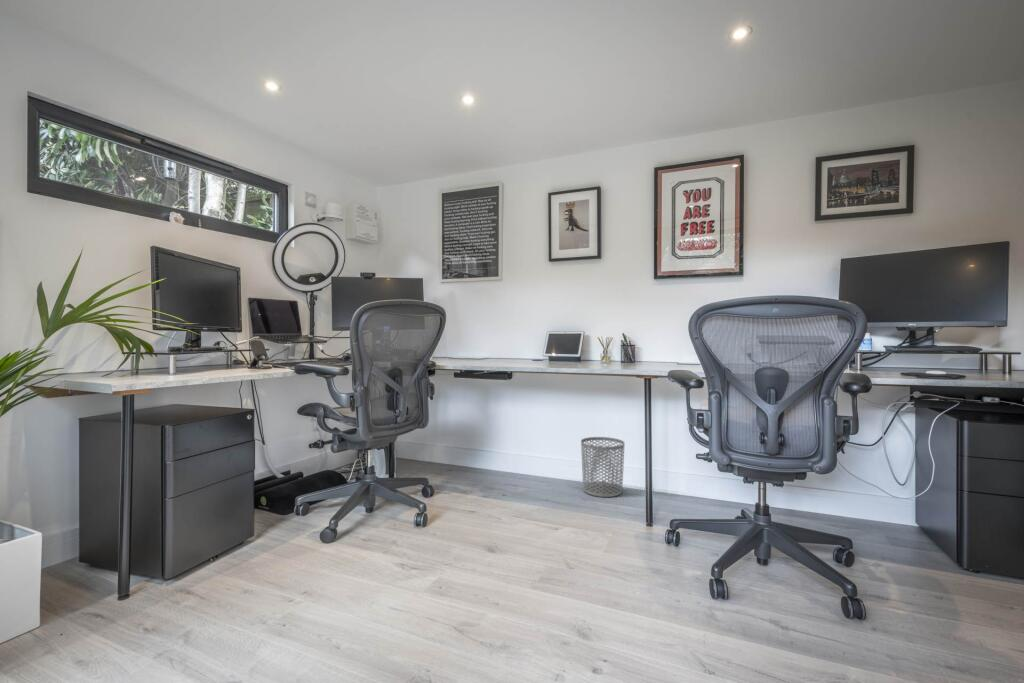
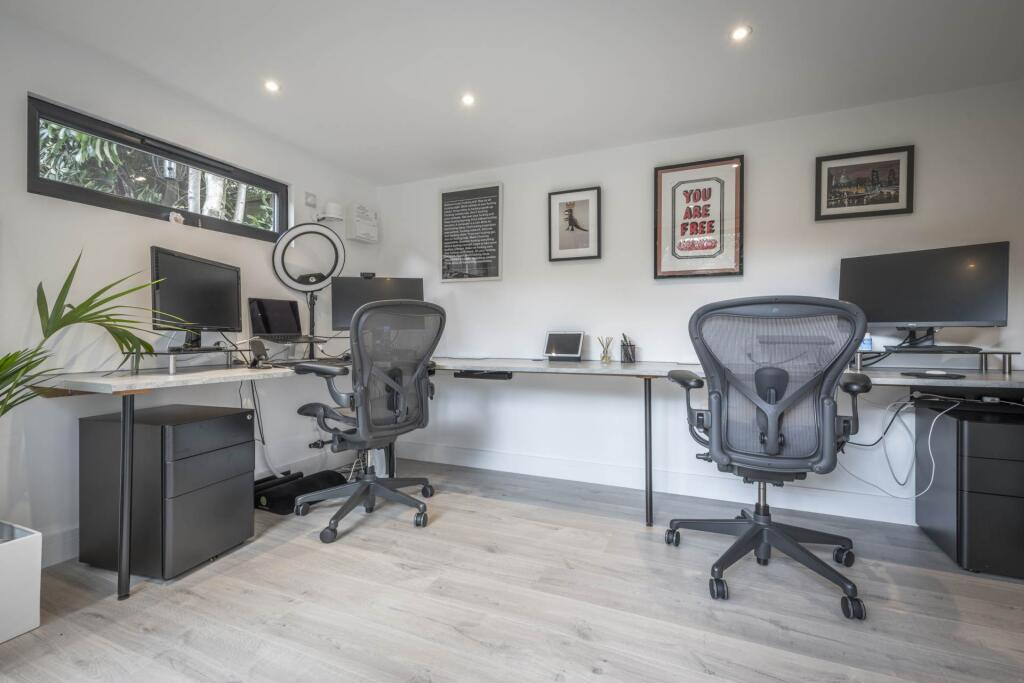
- waste bin [580,436,625,498]
